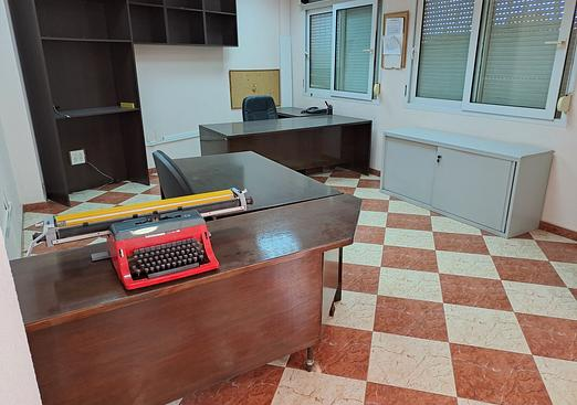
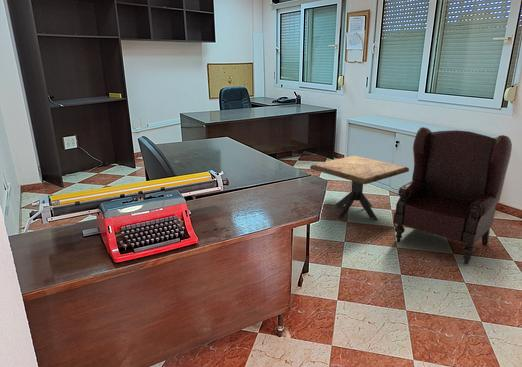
+ armchair [392,126,513,265]
+ side table [309,155,410,221]
